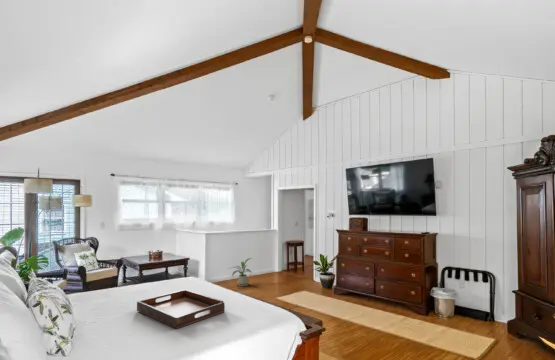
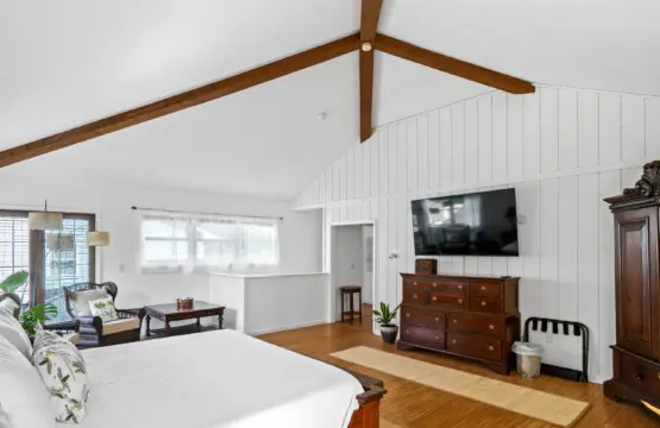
- house plant [227,257,253,287]
- serving tray [136,289,226,330]
